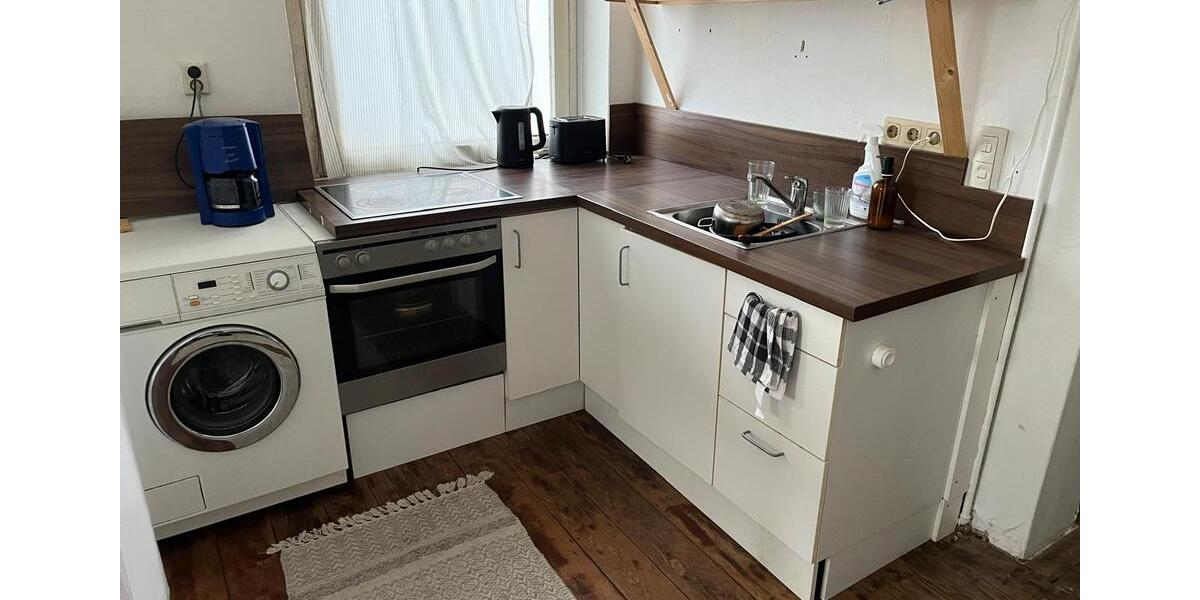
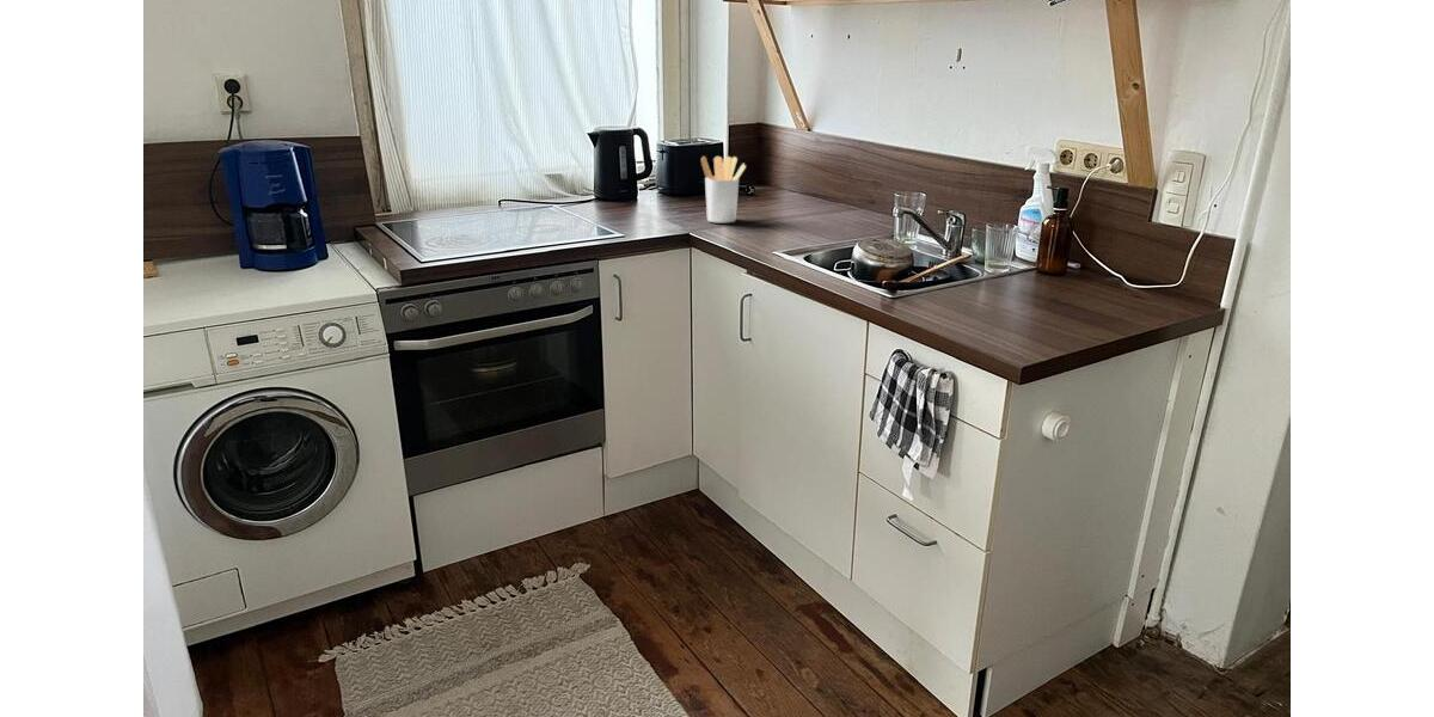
+ utensil holder [700,155,747,223]
